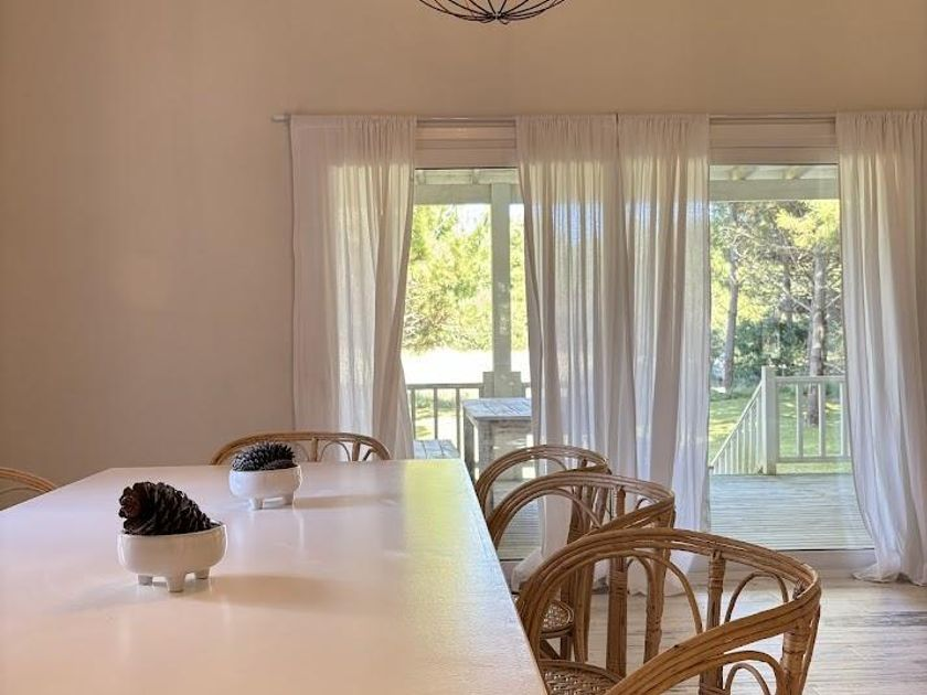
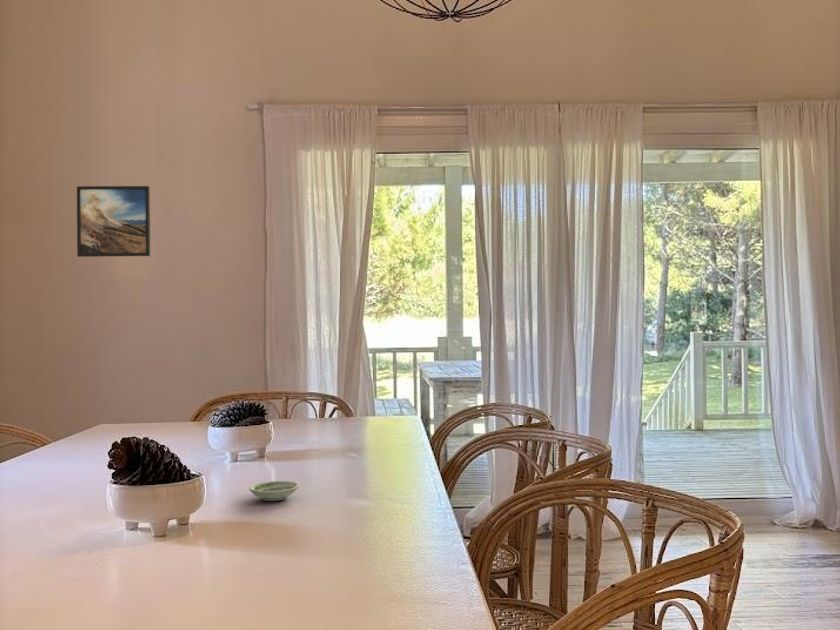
+ saucer [248,480,300,502]
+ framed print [76,185,151,258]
